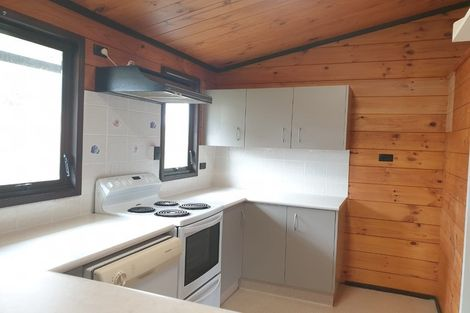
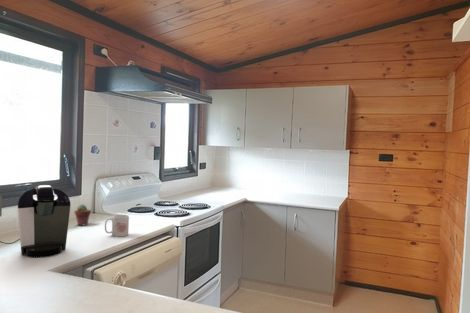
+ mug [104,214,130,238]
+ coffee maker [0,184,72,258]
+ potted succulent [74,203,92,226]
